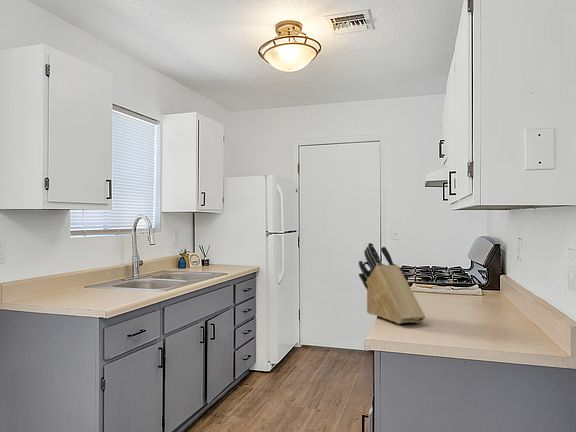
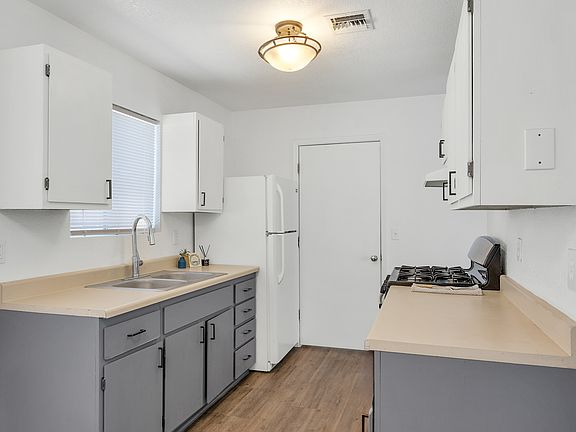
- knife block [358,242,426,325]
